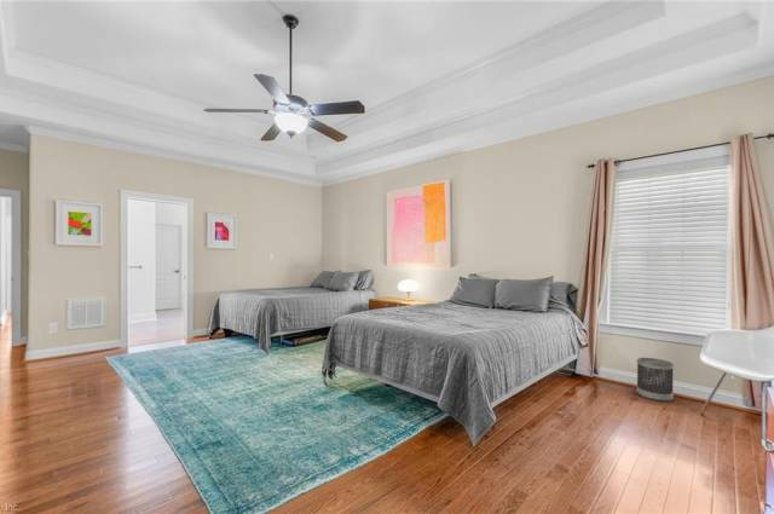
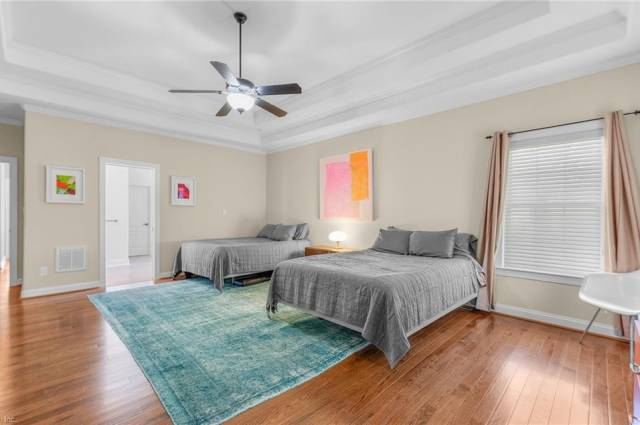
- wastebasket [635,357,675,403]
